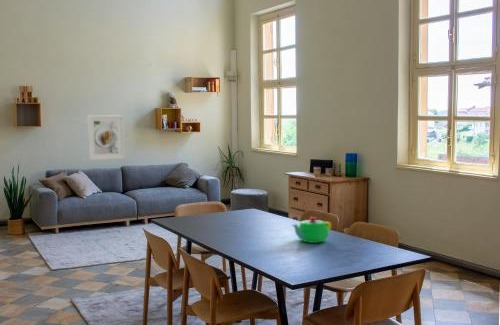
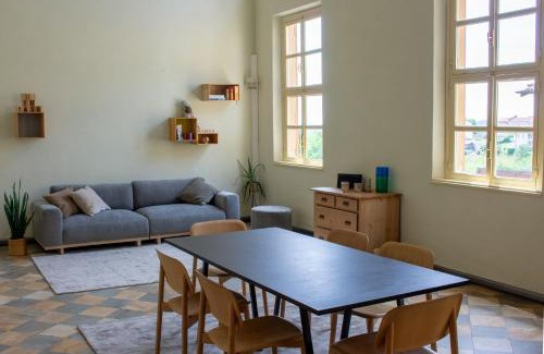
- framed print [87,114,125,161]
- teapot [290,216,332,244]
